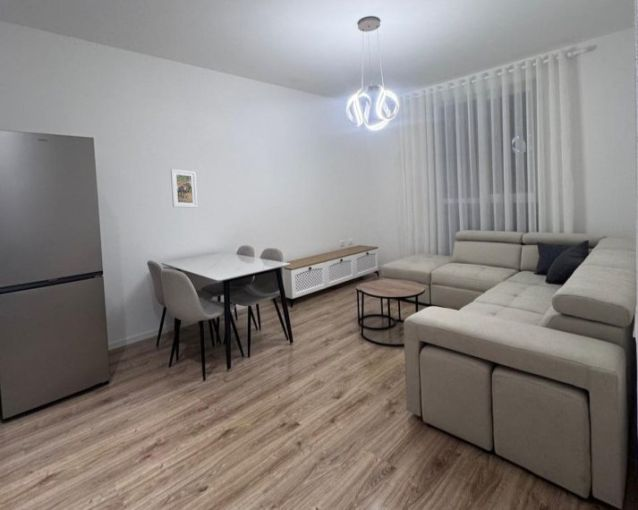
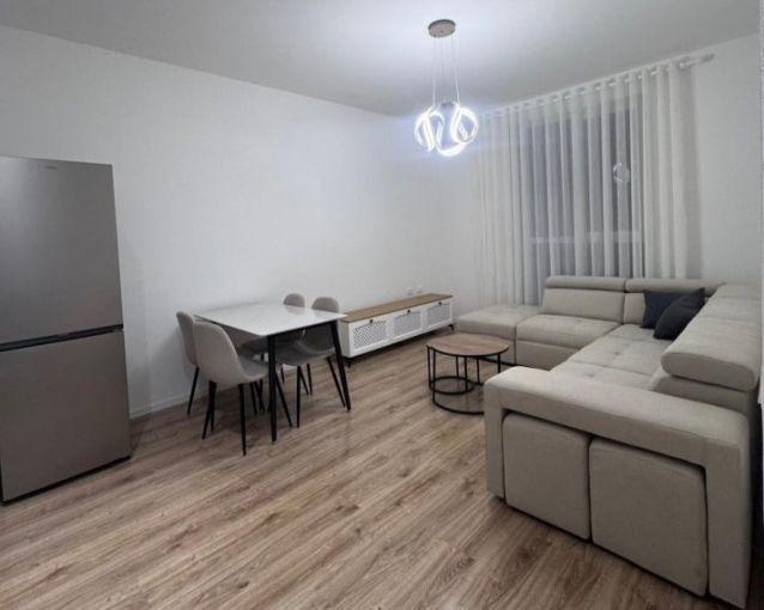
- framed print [170,168,199,209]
